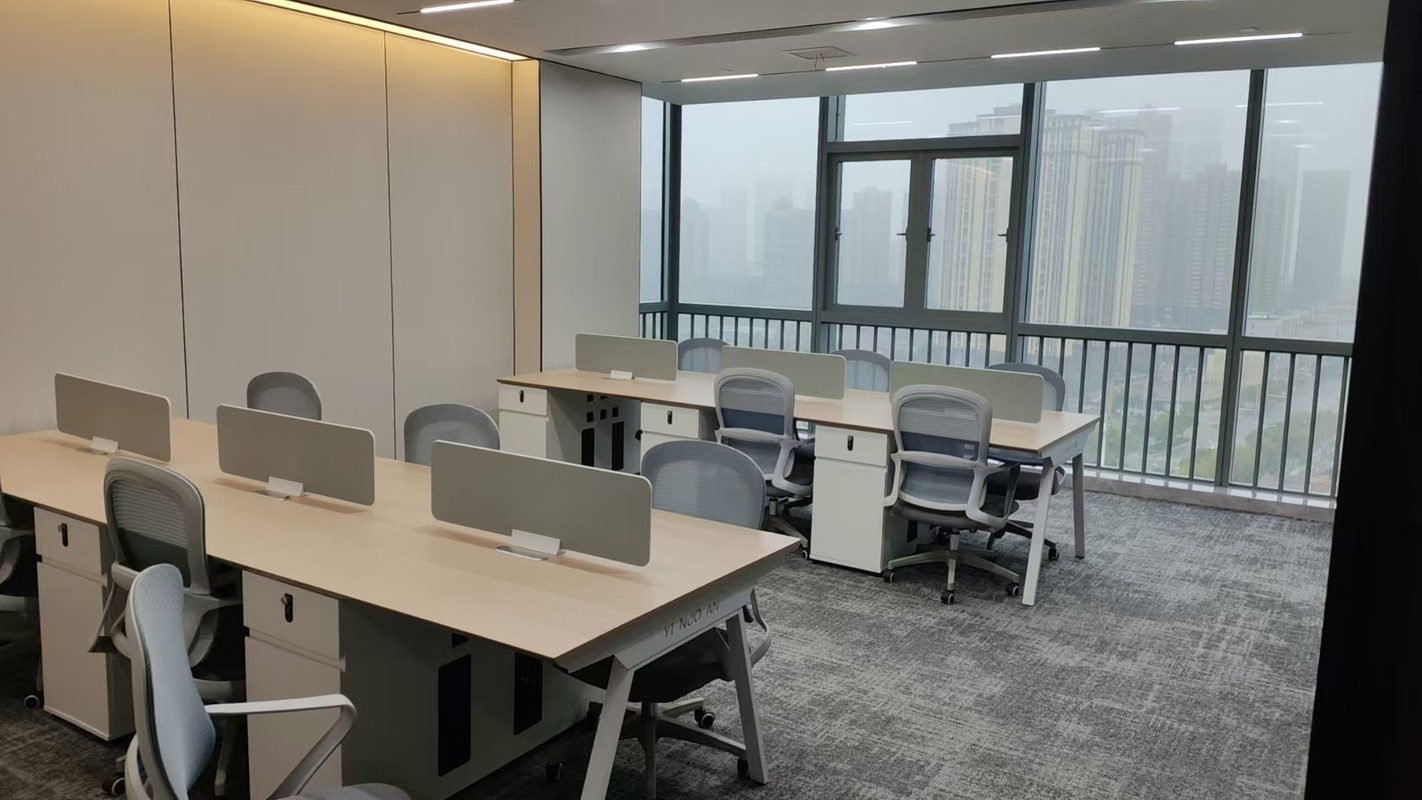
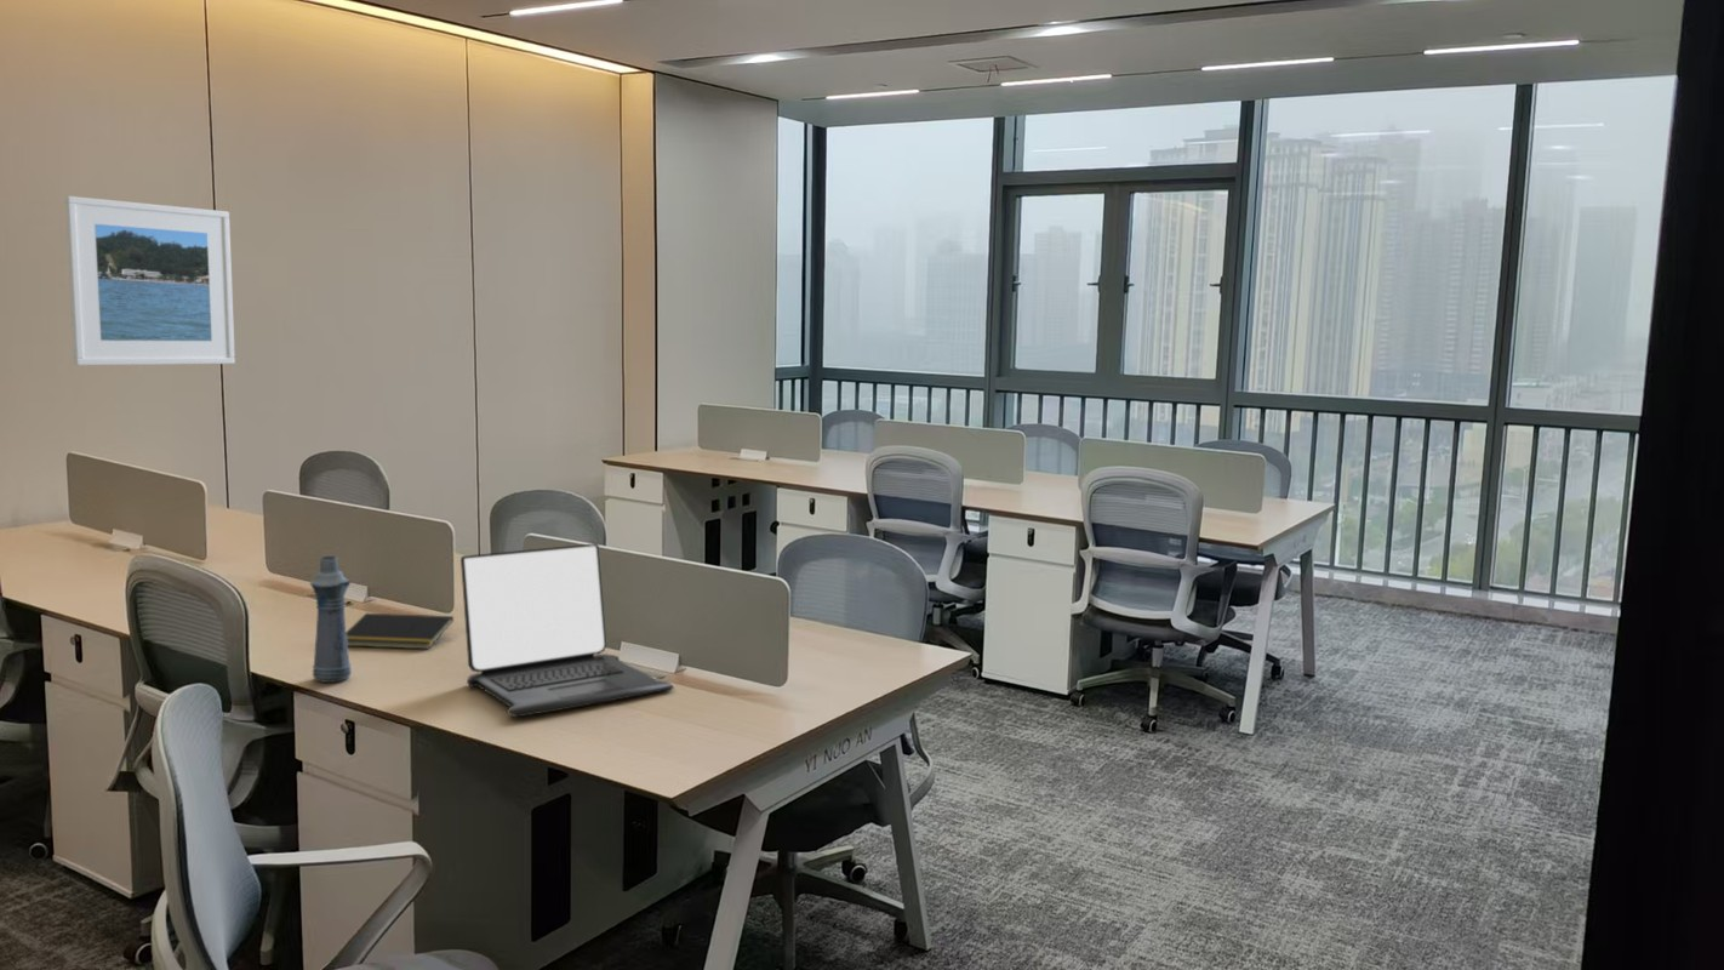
+ laptop [459,542,675,718]
+ notepad [346,612,455,650]
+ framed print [64,195,236,366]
+ bottle [309,555,353,684]
